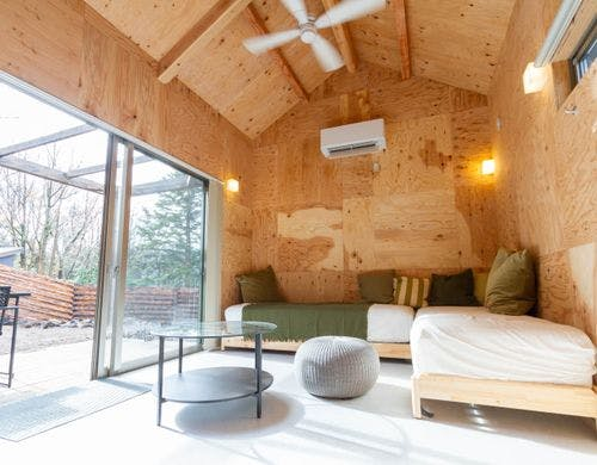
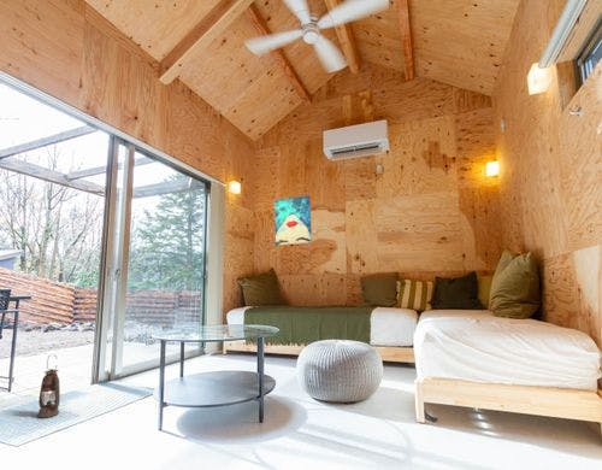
+ wall art [273,194,313,247]
+ lantern [36,354,61,419]
